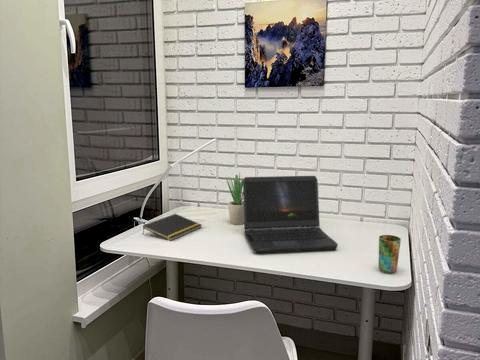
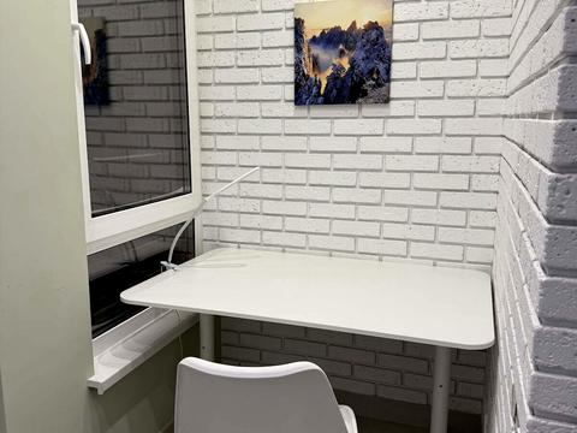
- laptop computer [242,175,339,254]
- notepad [142,213,202,242]
- cup [377,234,402,274]
- potted plant [225,172,244,226]
